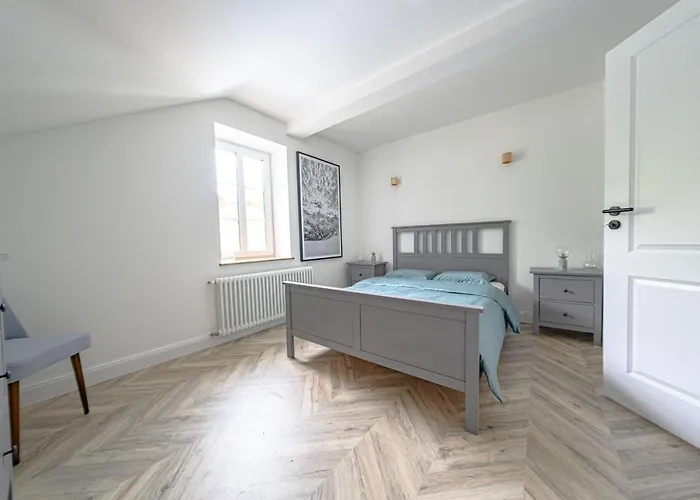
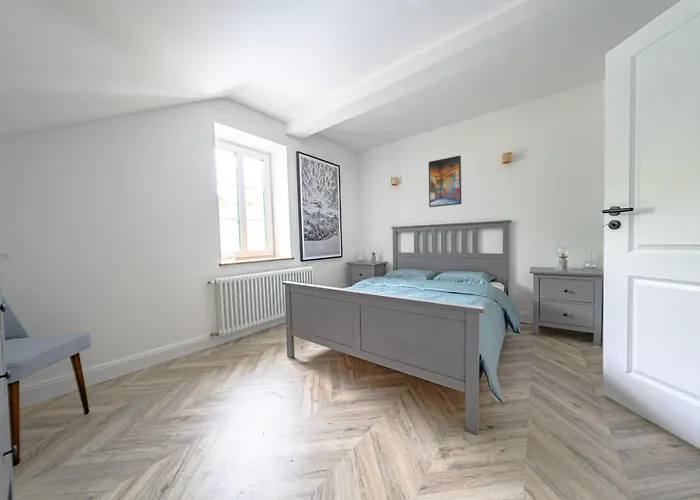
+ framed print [428,155,462,208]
